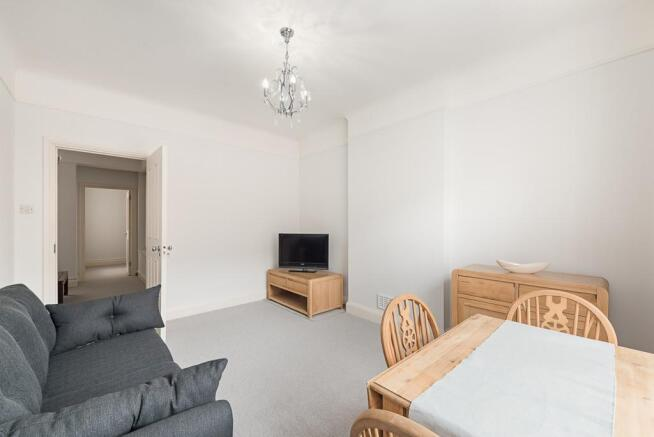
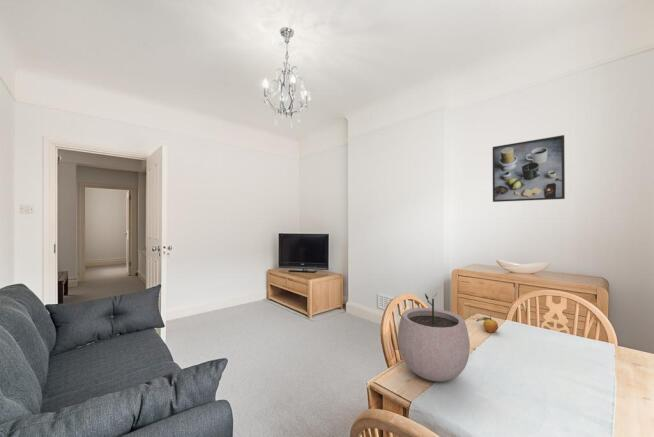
+ plant pot [397,291,471,382]
+ fruit [475,314,499,334]
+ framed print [492,134,566,203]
